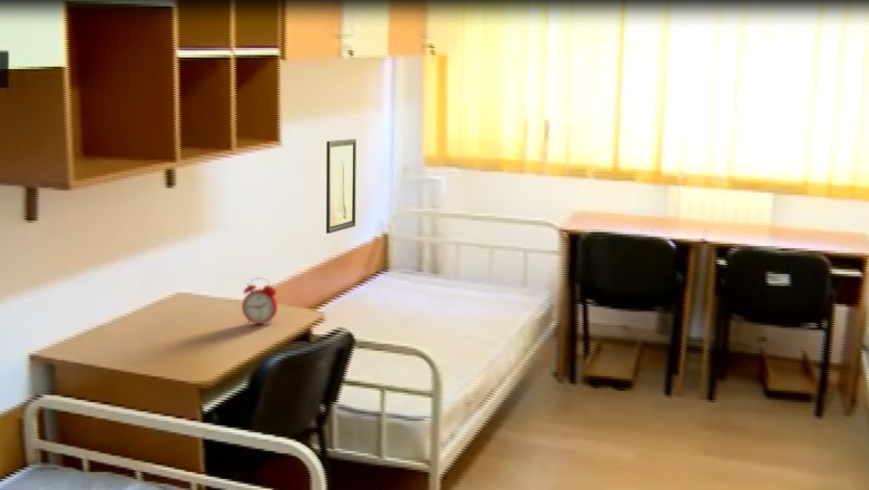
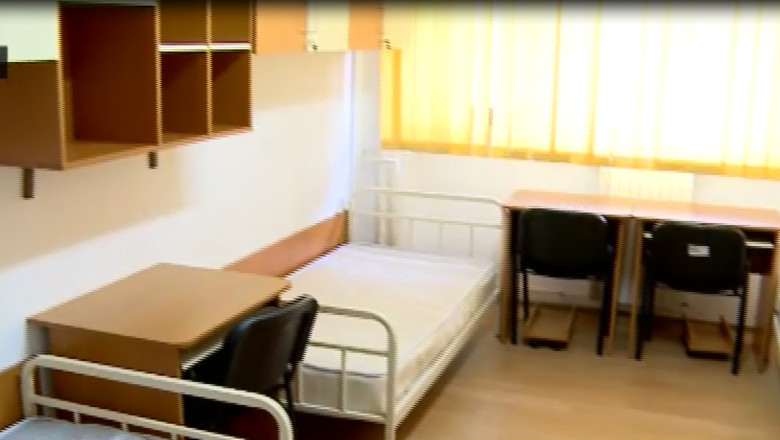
- alarm clock [241,277,279,326]
- wall art [325,138,358,235]
